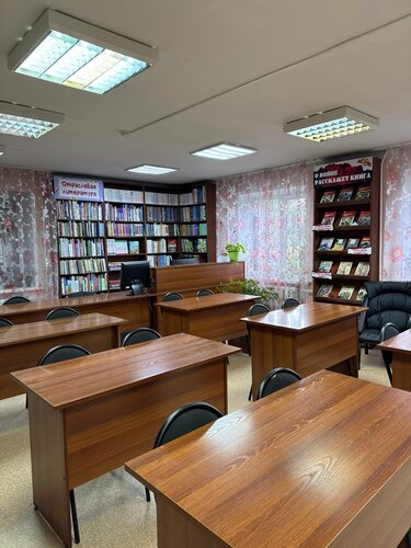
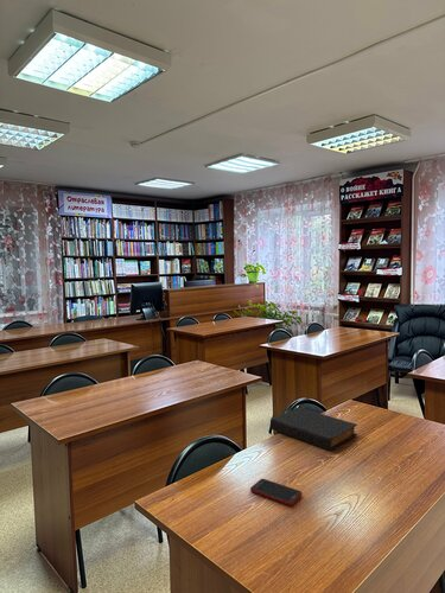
+ cell phone [249,478,303,506]
+ book [269,406,358,452]
